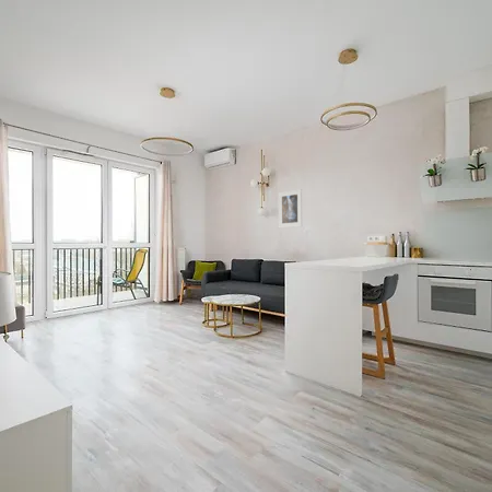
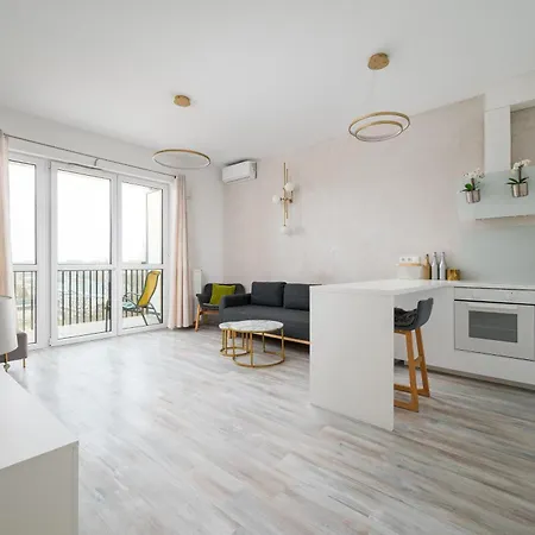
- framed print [277,188,303,229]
